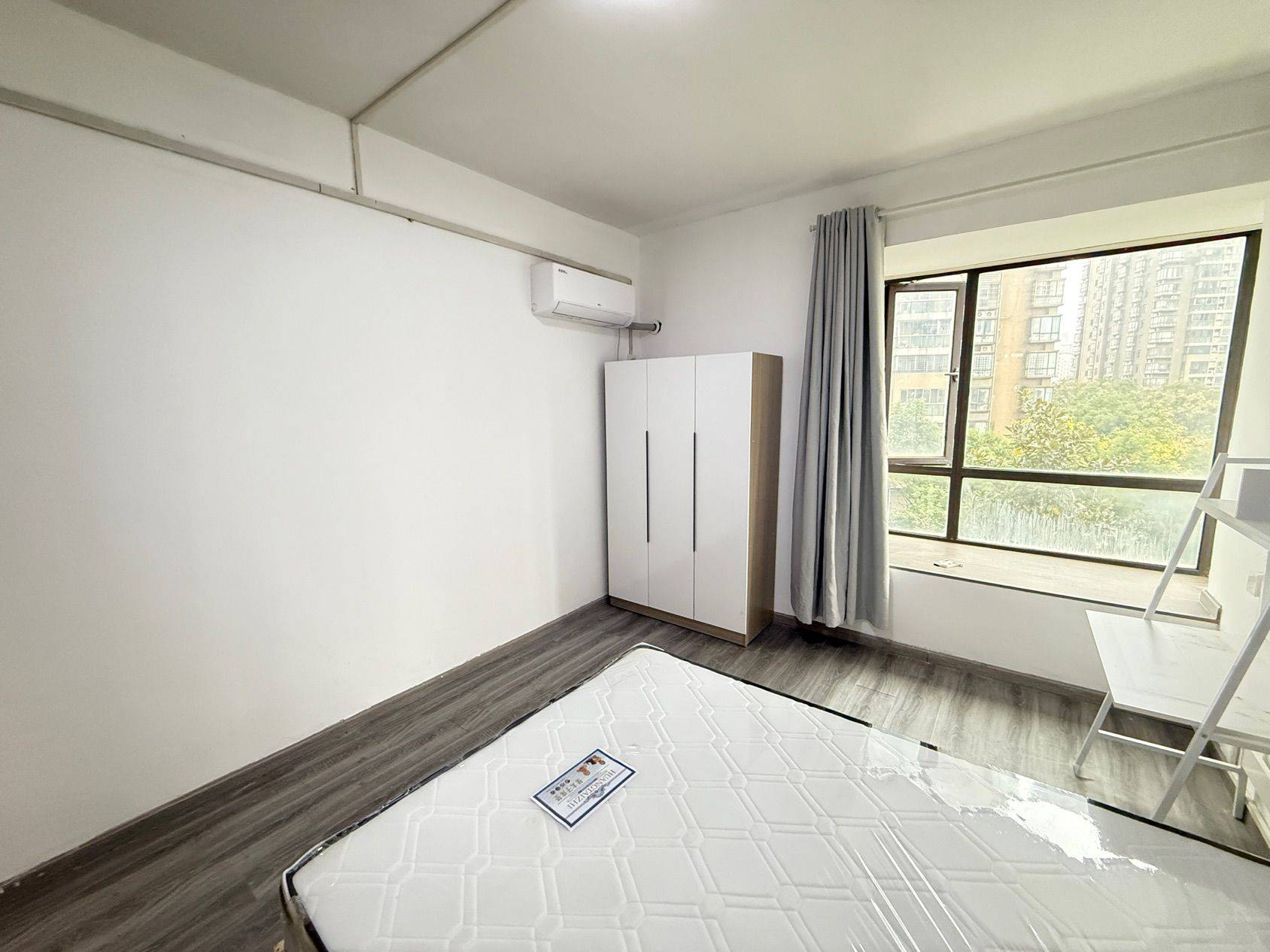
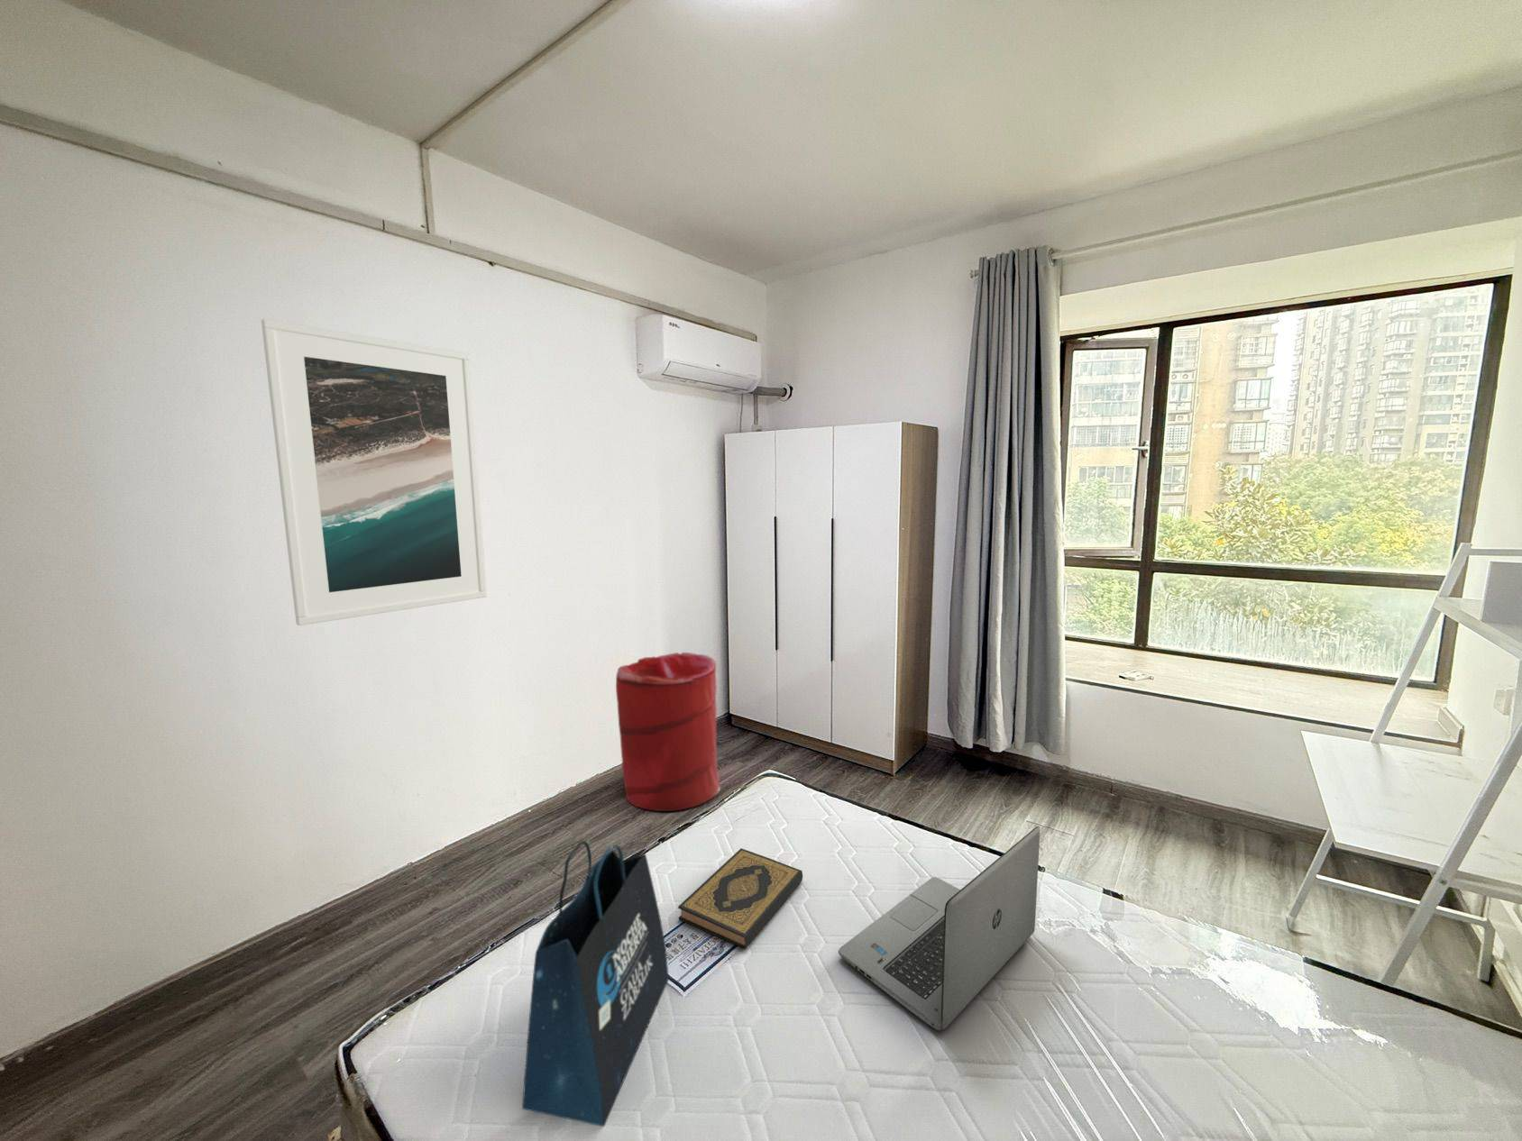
+ tote bag [521,840,670,1128]
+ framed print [260,318,488,627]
+ hardback book [677,847,803,950]
+ laundry hamper [615,652,721,813]
+ laptop [838,826,1040,1031]
